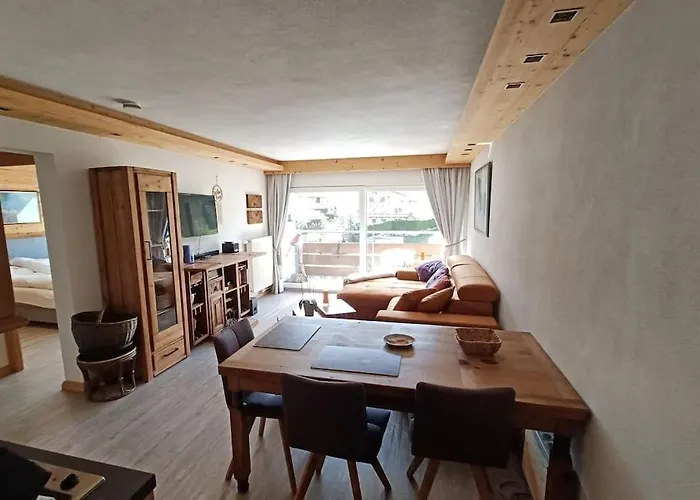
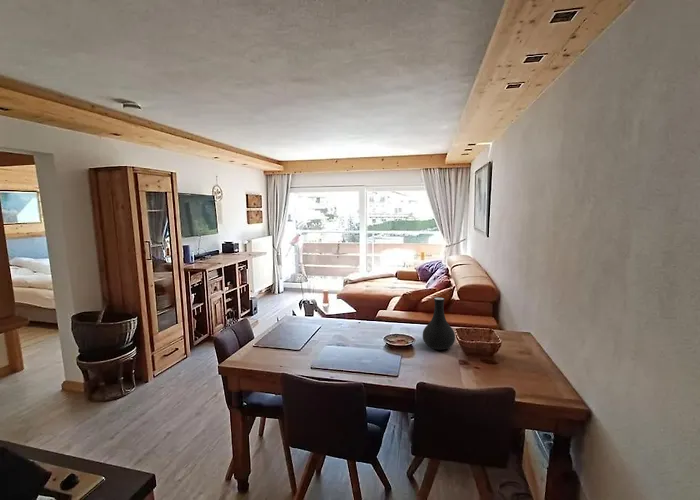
+ vase [422,296,456,351]
